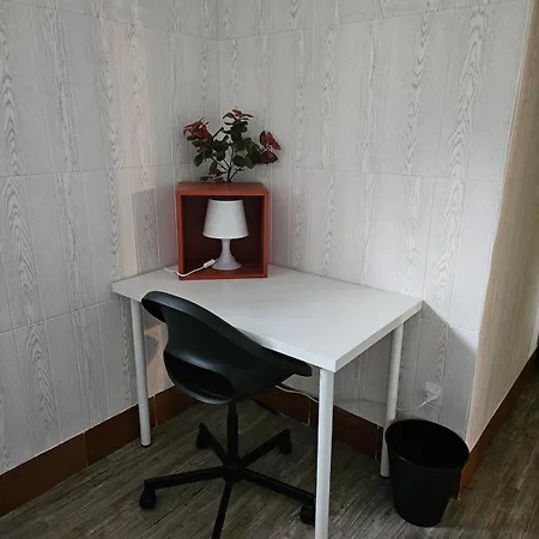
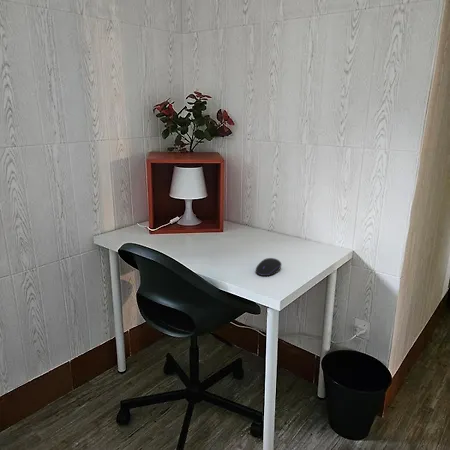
+ computer mouse [255,257,283,277]
